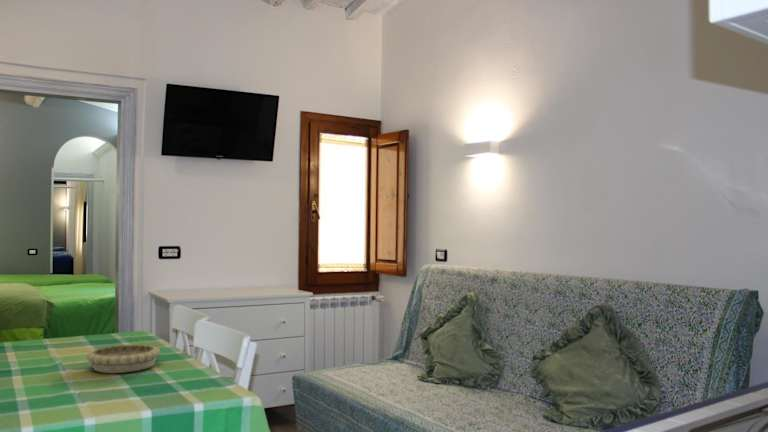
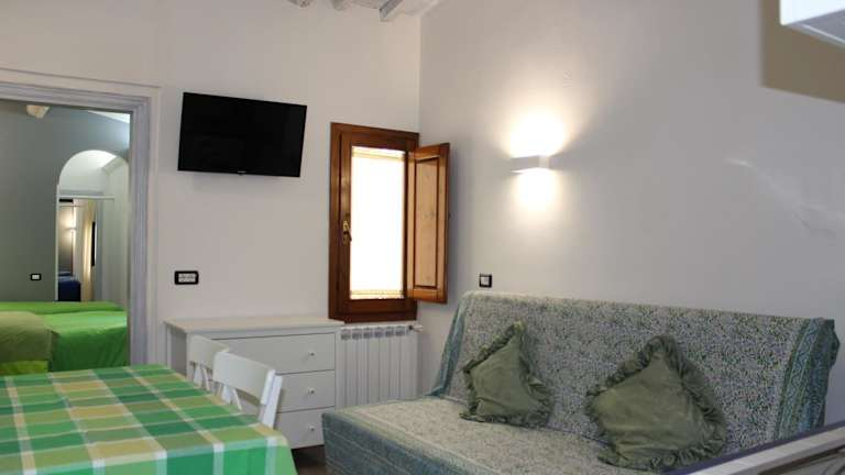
- decorative bowl [86,344,161,374]
